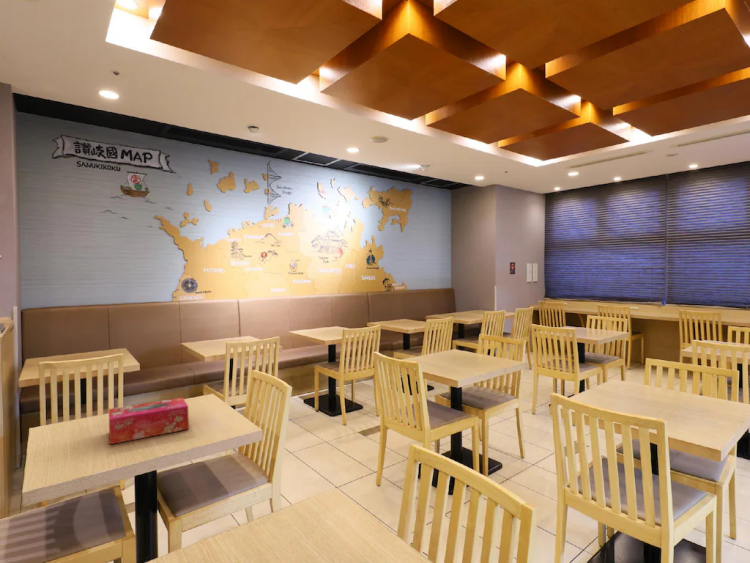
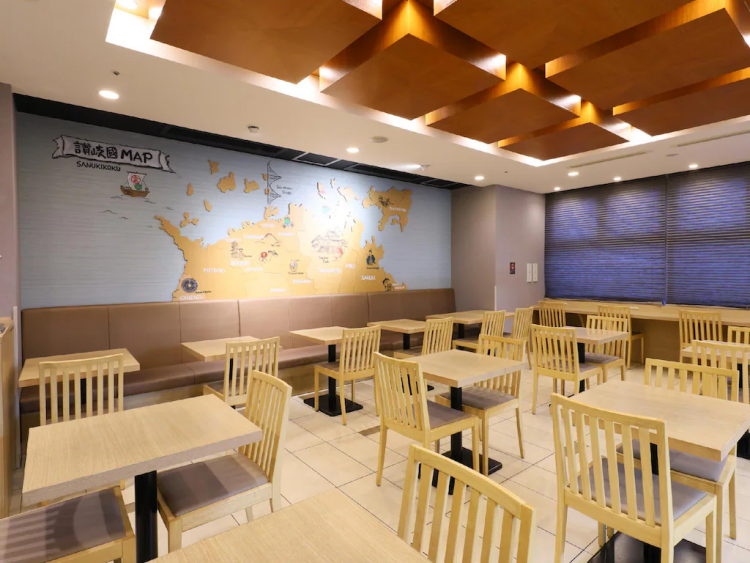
- tissue box [108,396,190,445]
